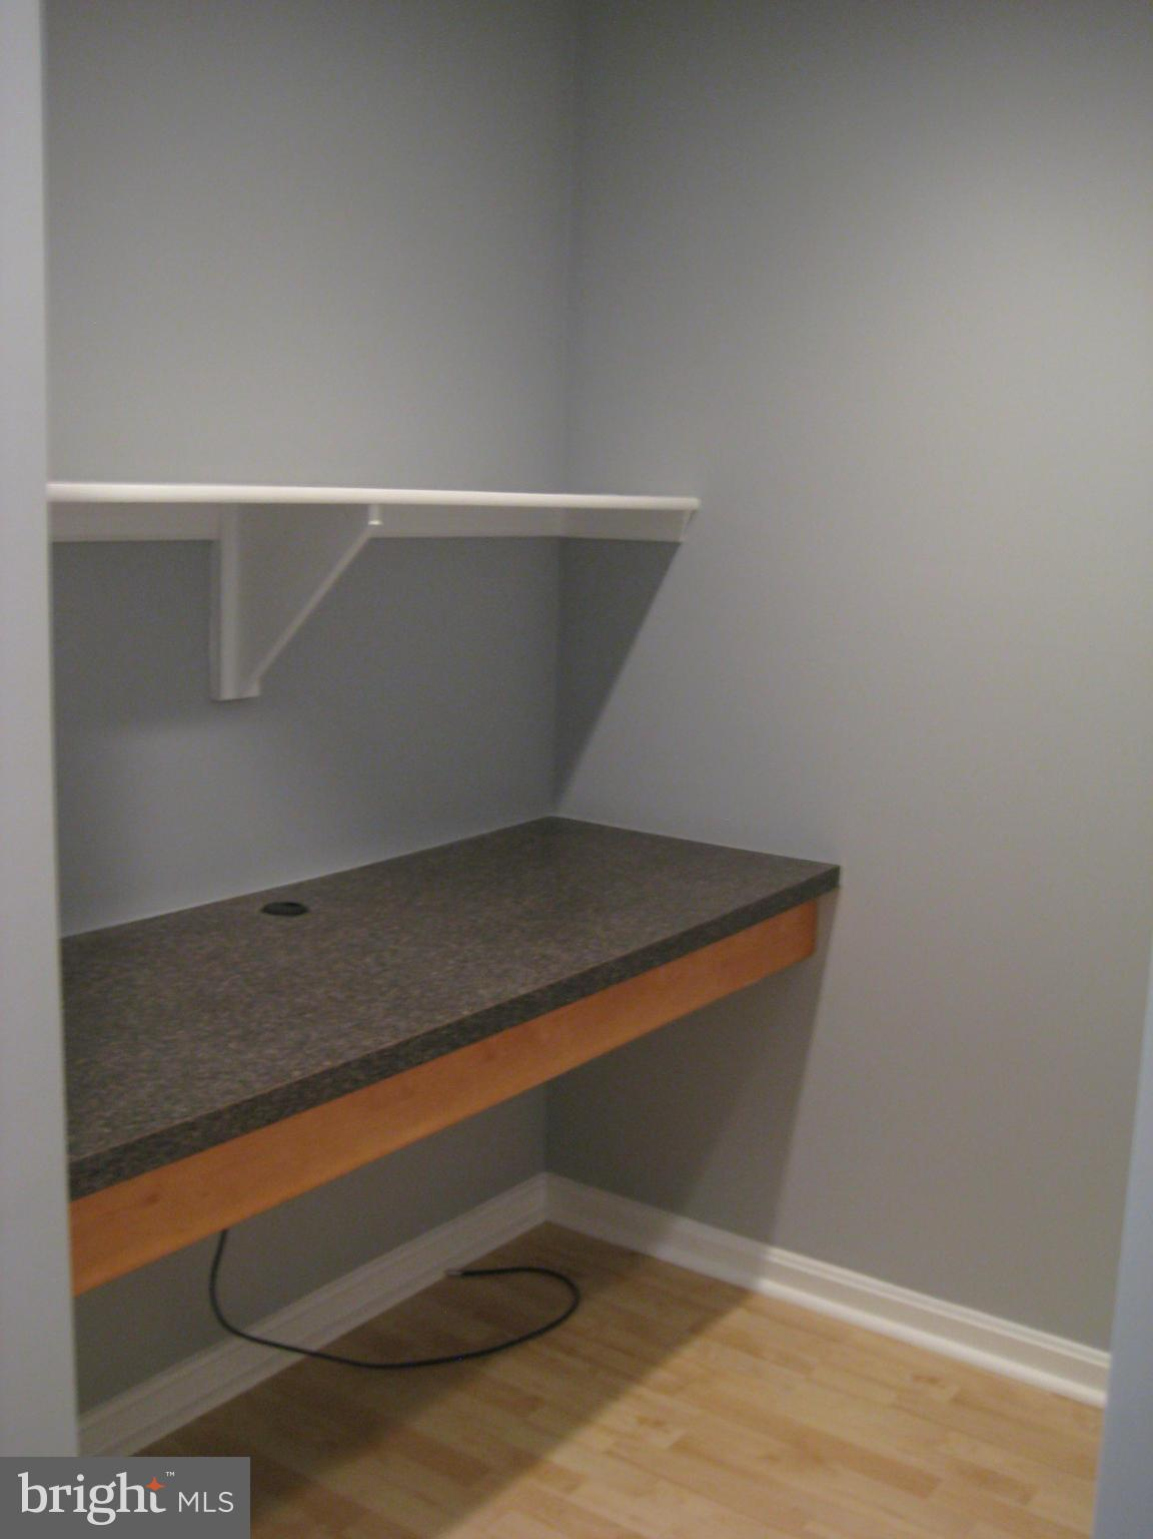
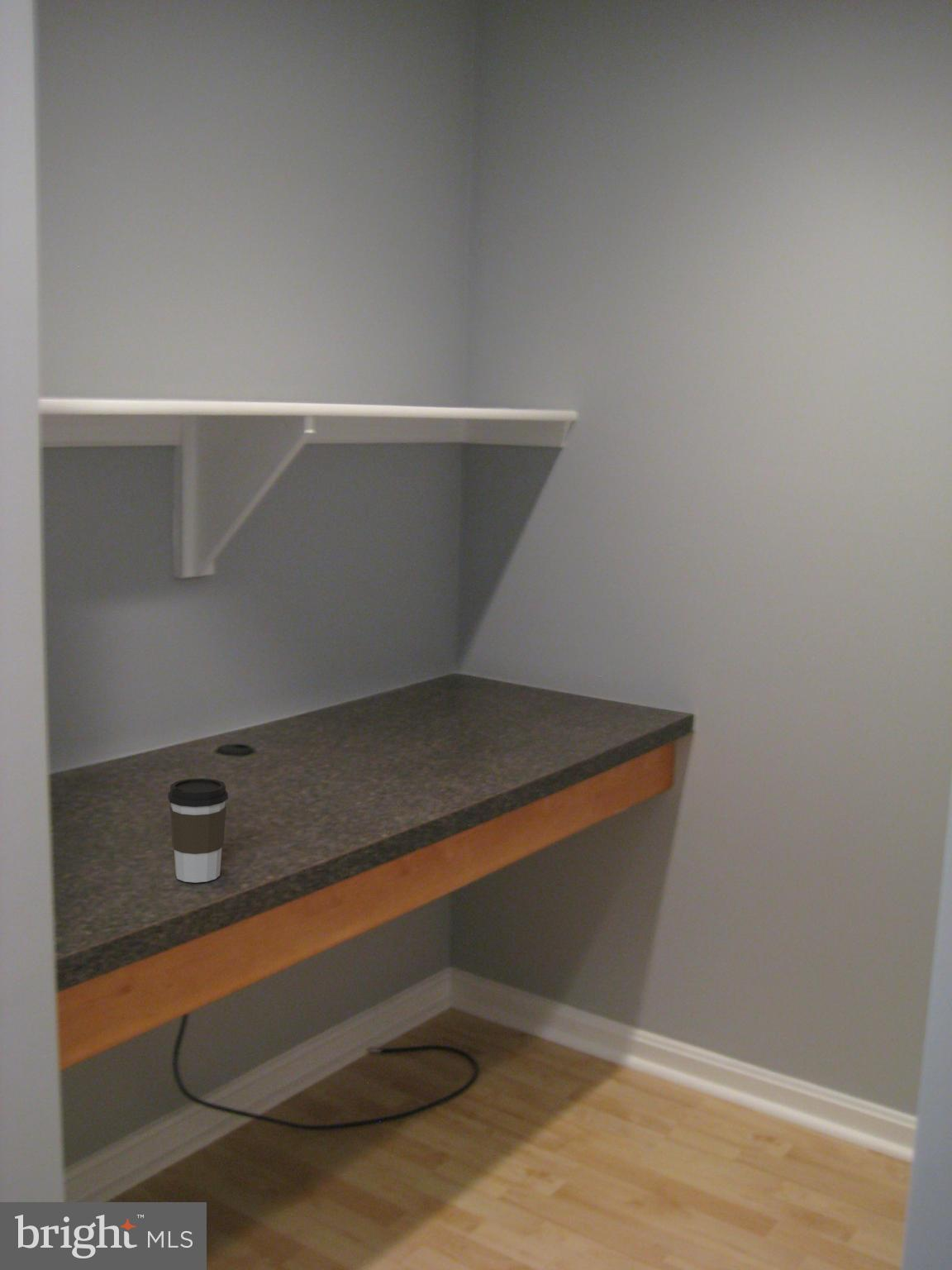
+ coffee cup [167,777,229,883]
